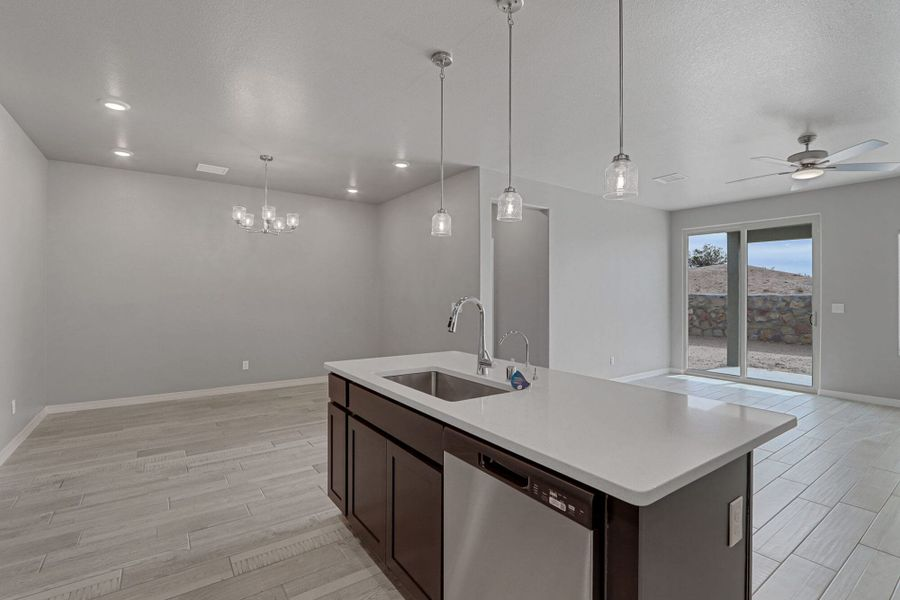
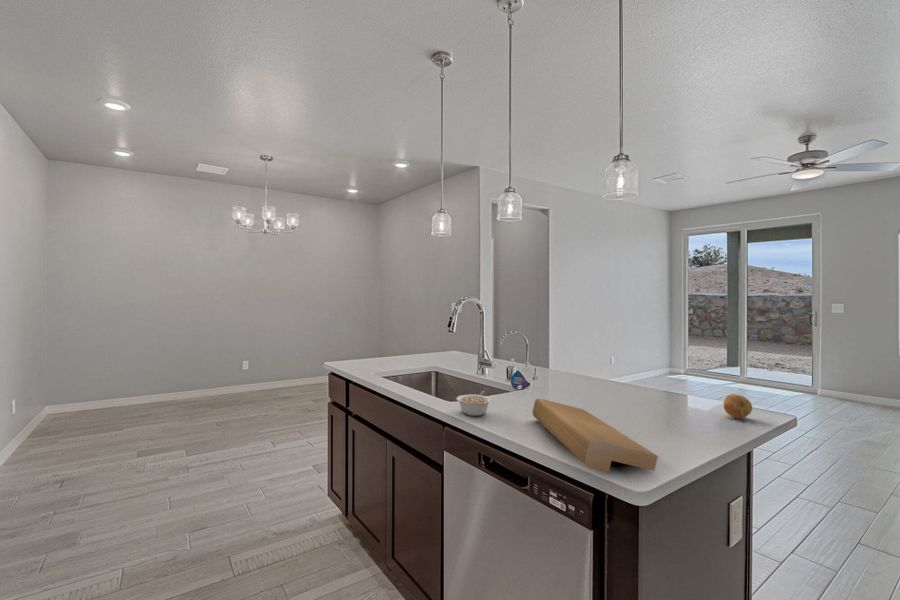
+ legume [455,390,493,417]
+ fruit [723,393,753,419]
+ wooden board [532,398,659,473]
